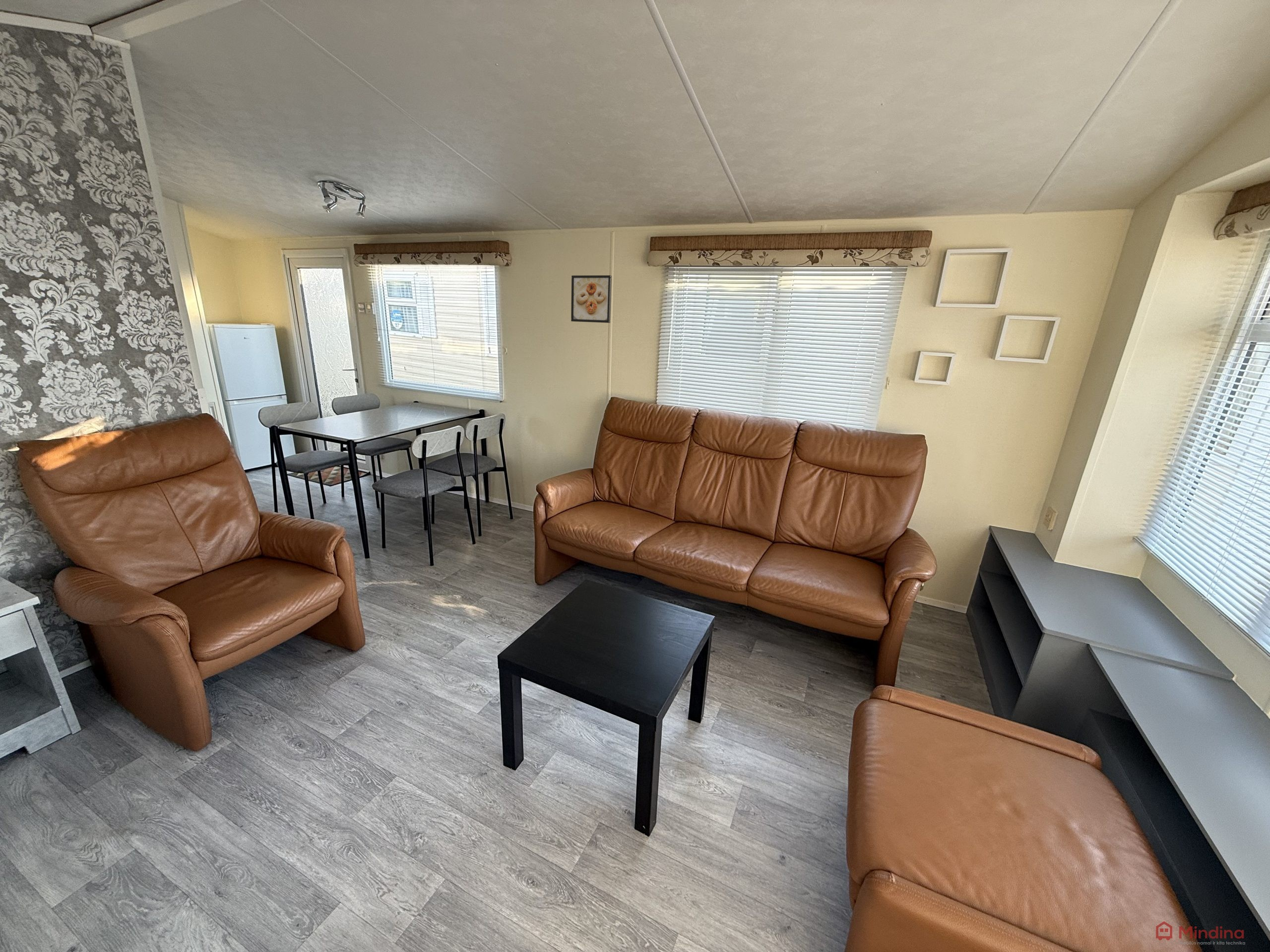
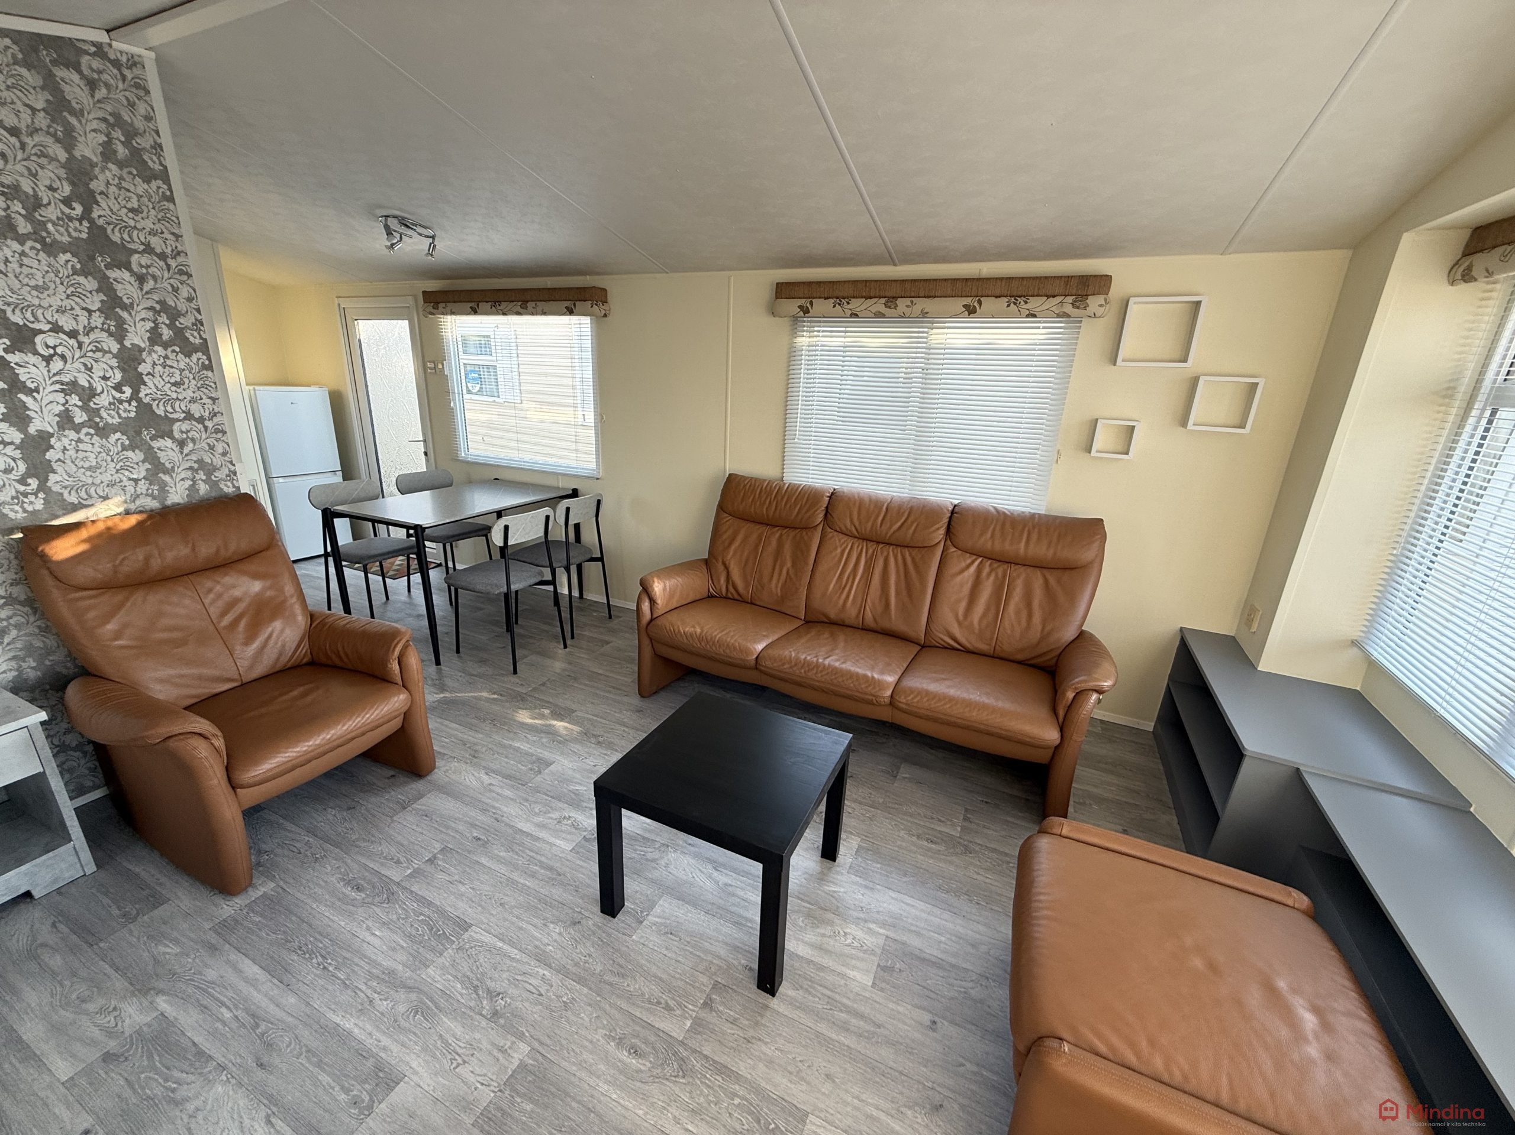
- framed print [571,275,612,323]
